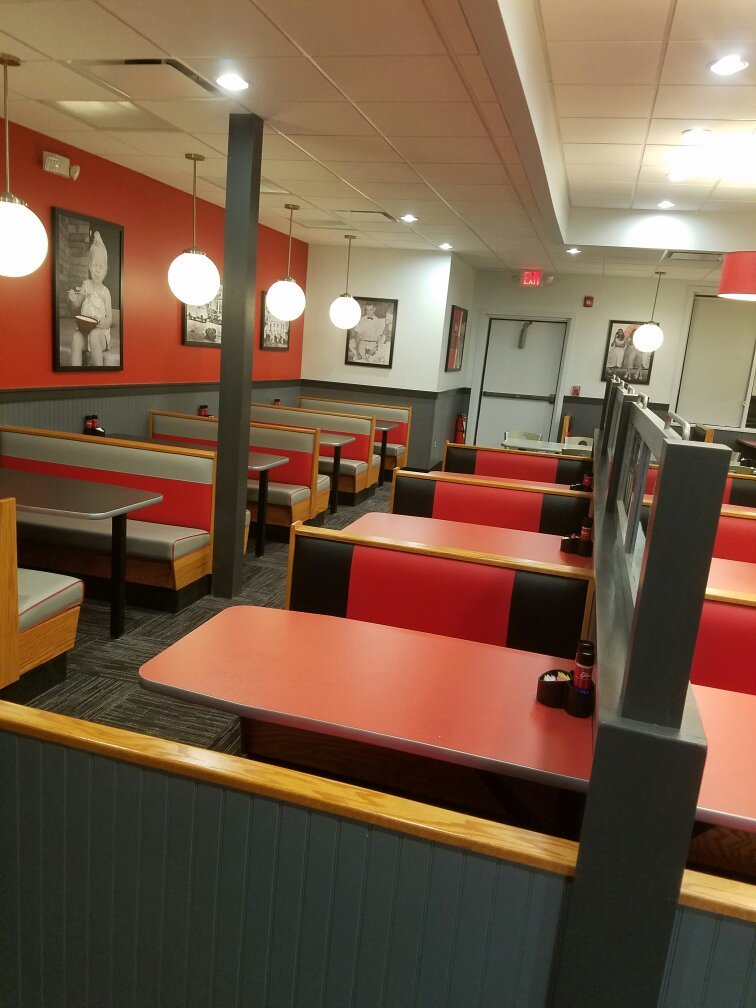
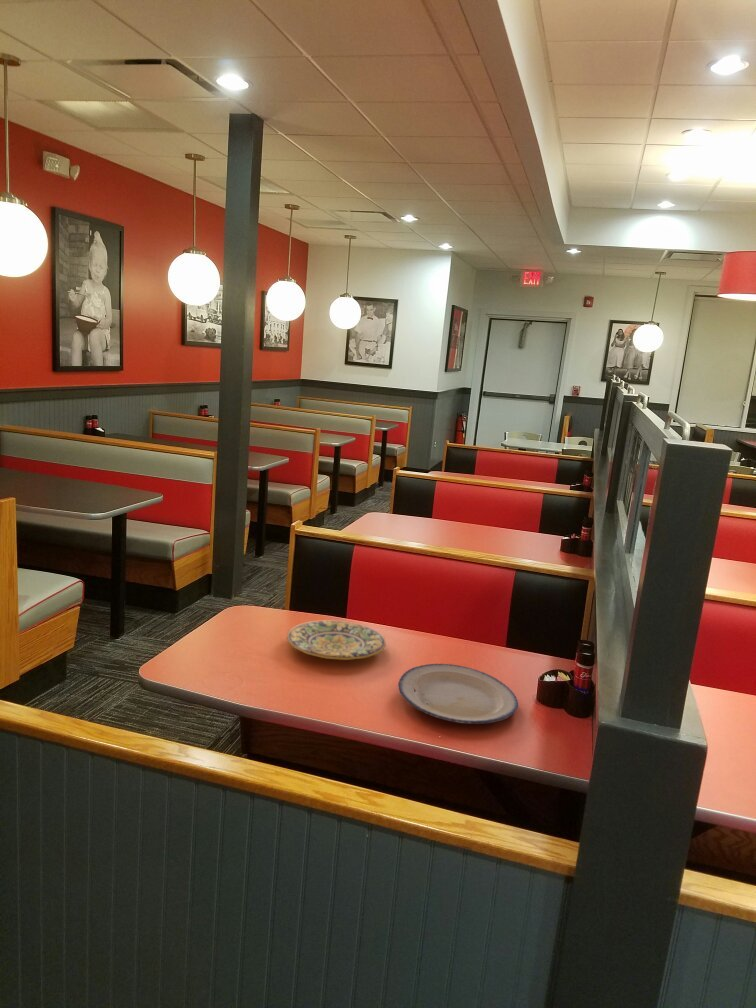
+ plate [397,663,519,725]
+ plate [285,619,387,661]
